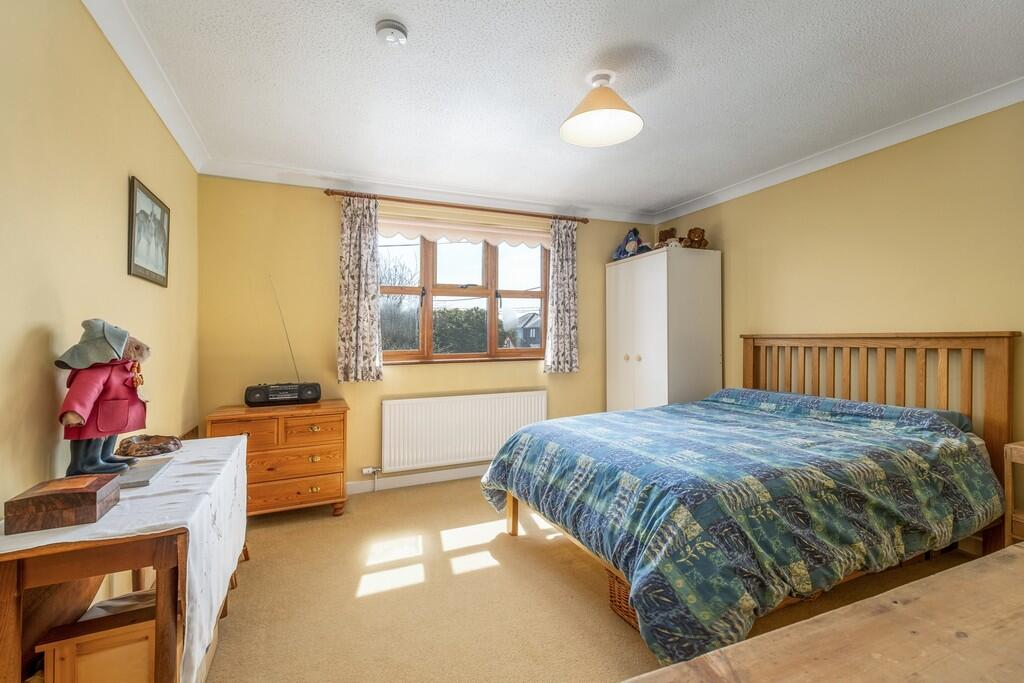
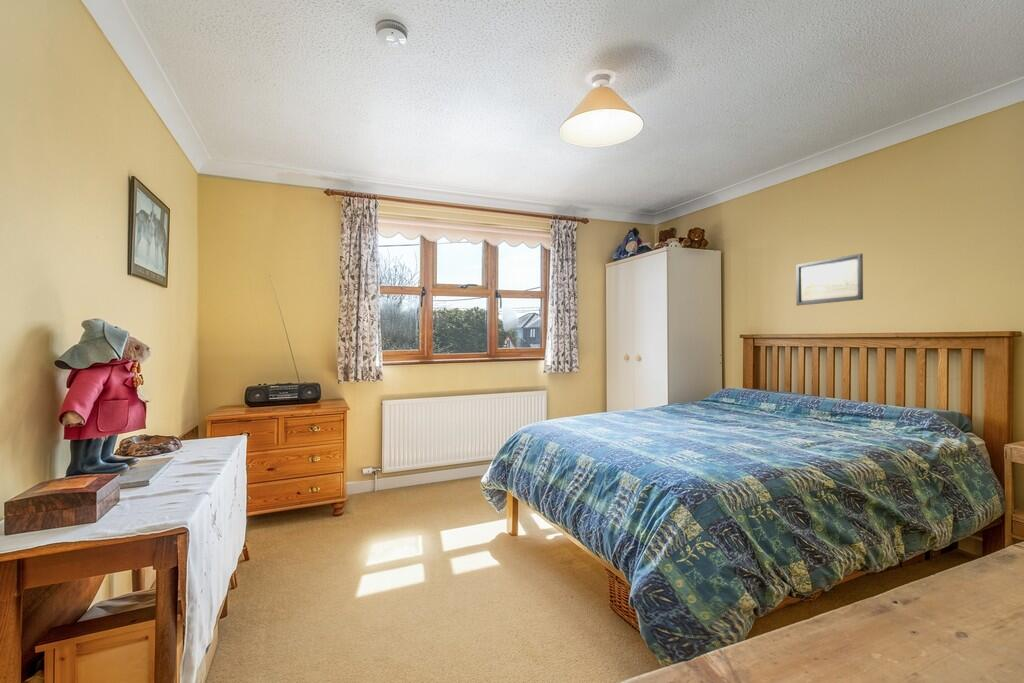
+ wall art [795,252,864,307]
